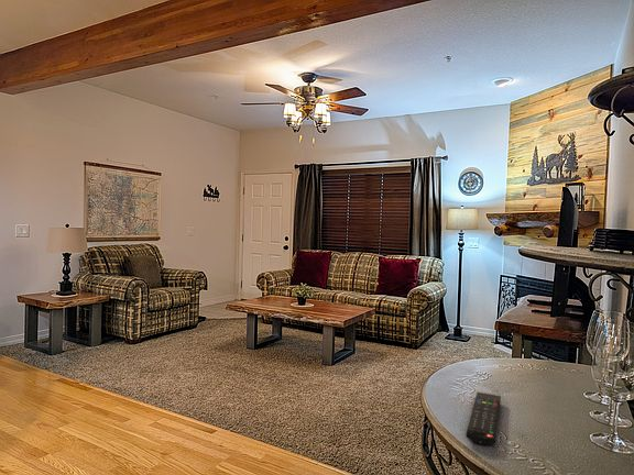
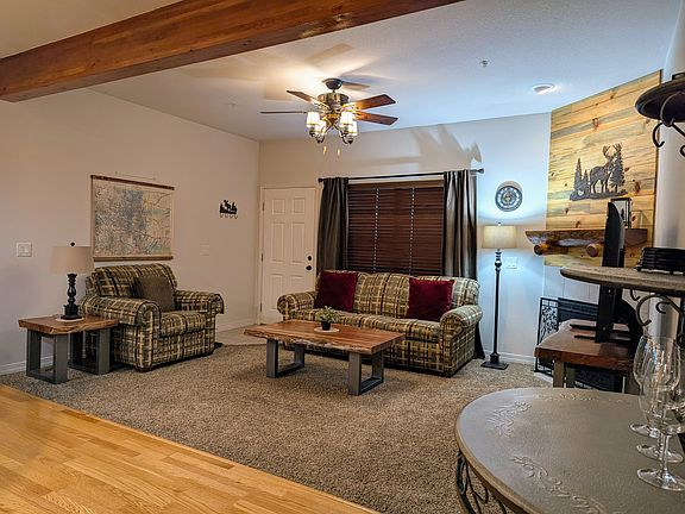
- remote control [466,391,502,446]
